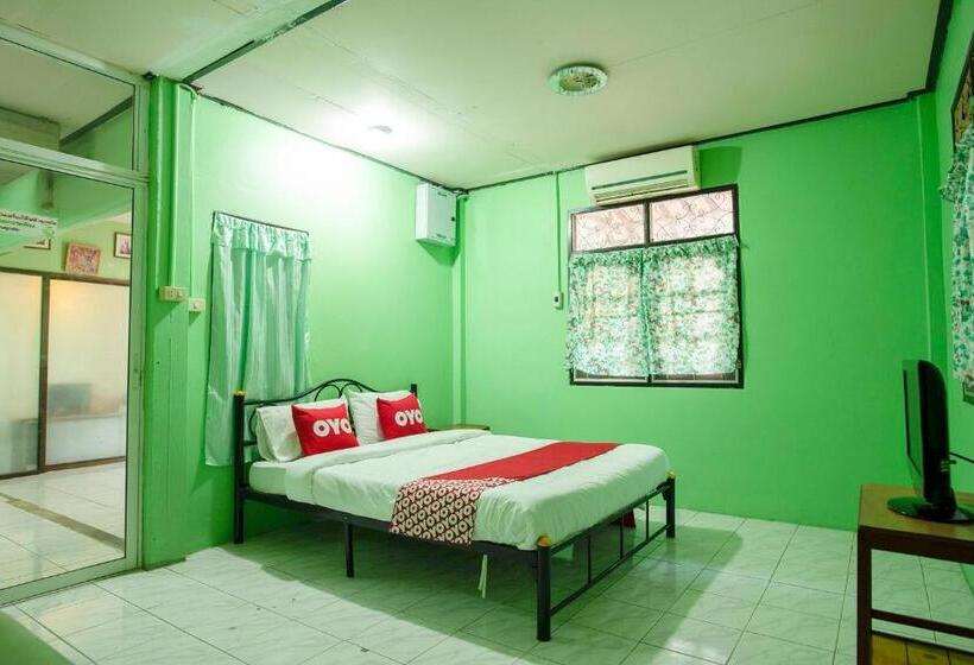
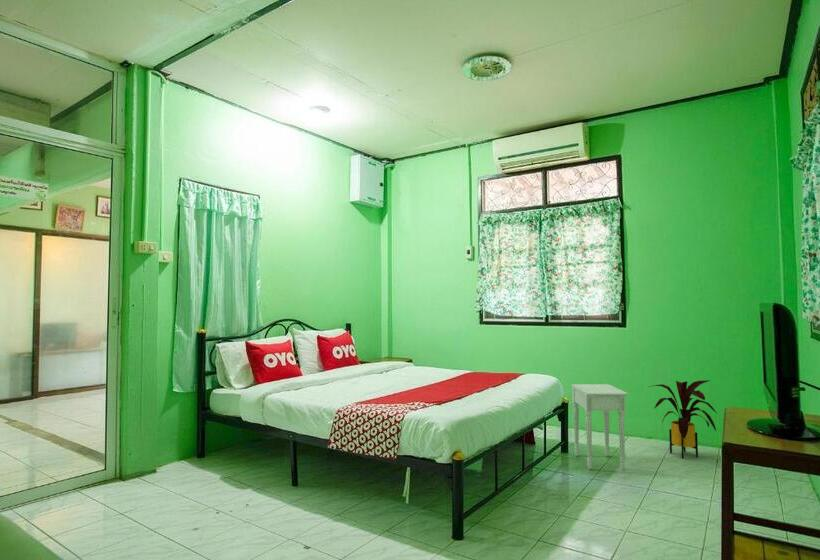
+ house plant [648,379,719,459]
+ nightstand [570,383,630,471]
